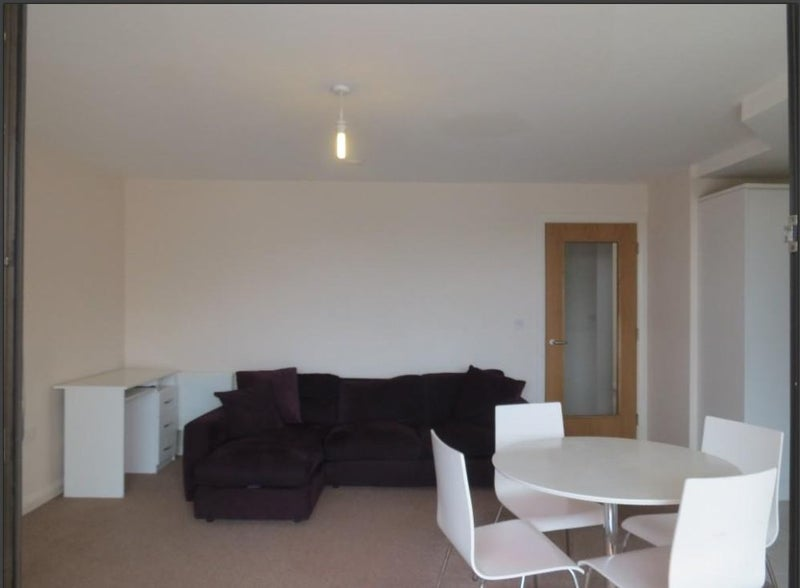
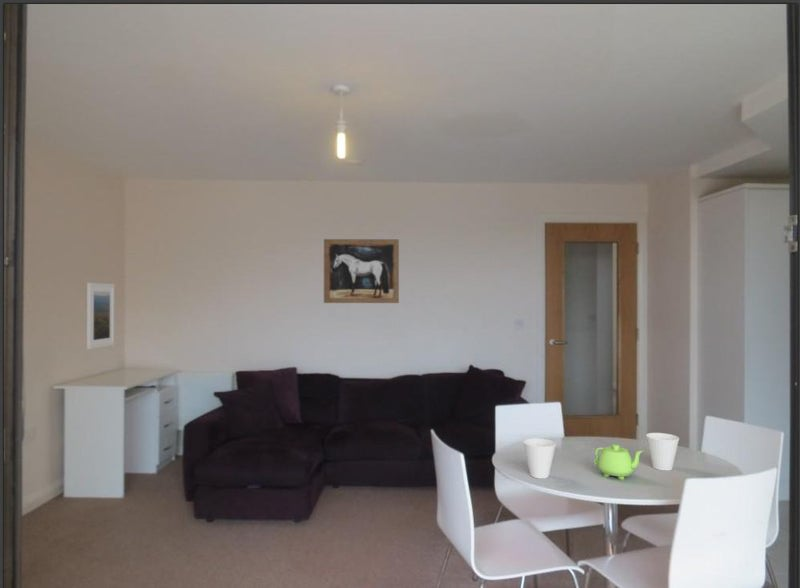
+ cup [645,432,680,472]
+ teapot [593,443,644,481]
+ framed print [86,282,115,350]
+ wall art [323,238,400,304]
+ cup [522,438,557,480]
